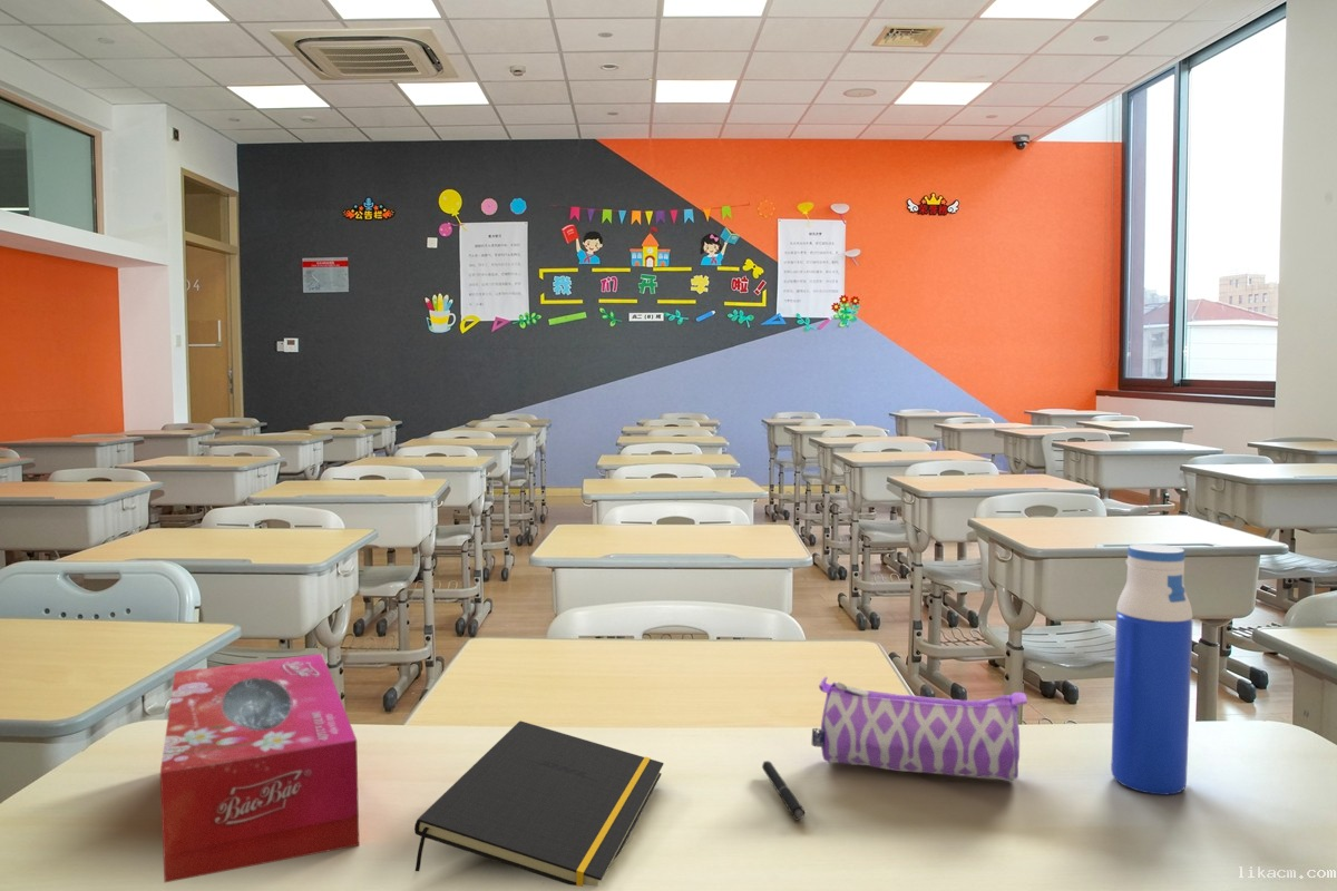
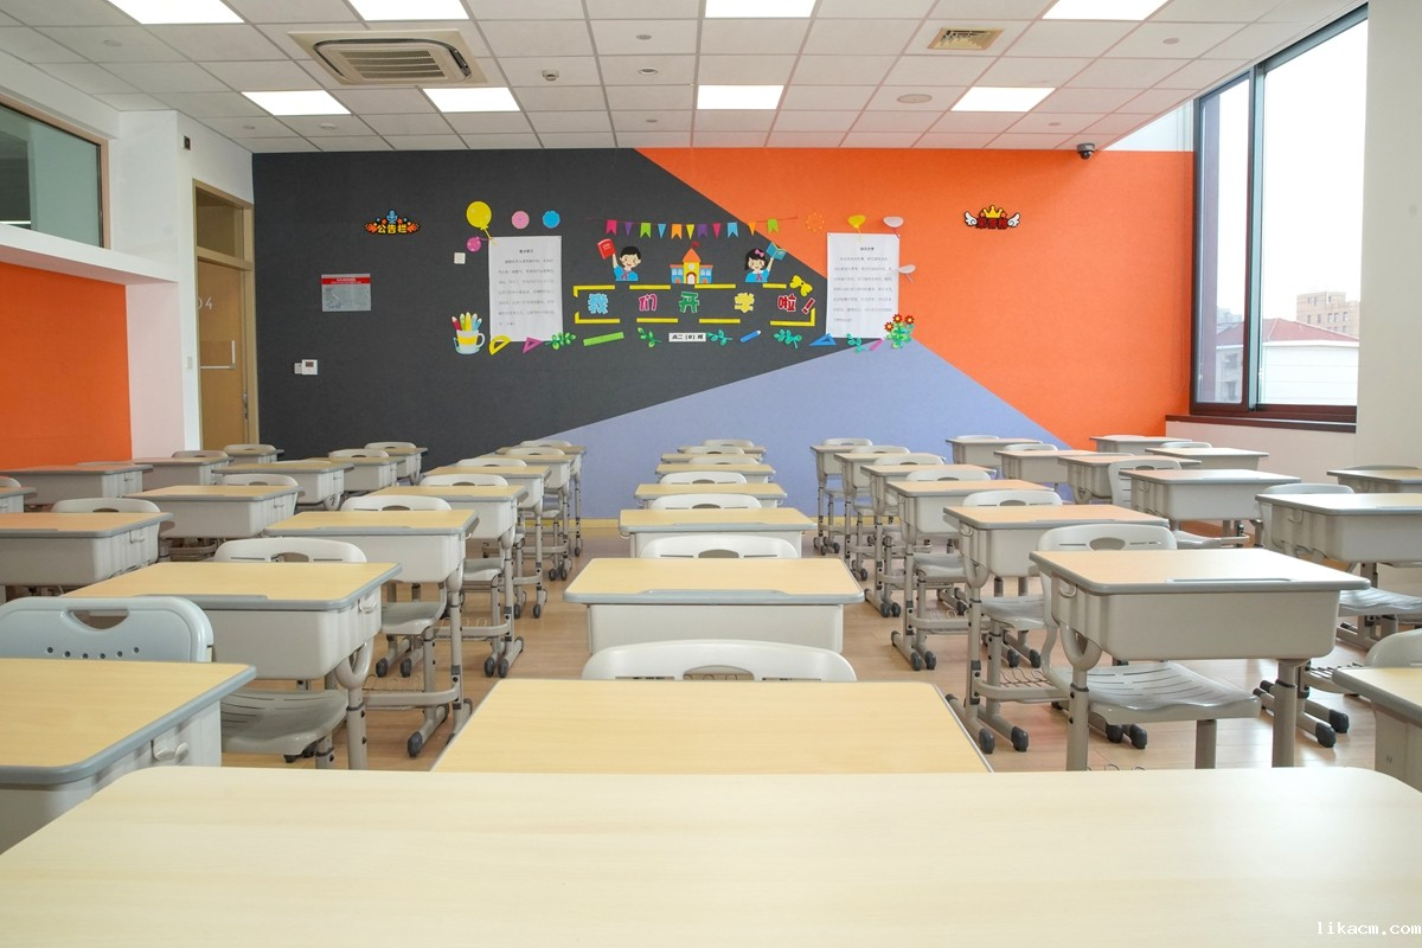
- pen [761,760,806,821]
- notepad [413,719,665,888]
- tissue box [159,653,360,884]
- water bottle [1110,542,1193,796]
- pencil case [811,675,1028,782]
